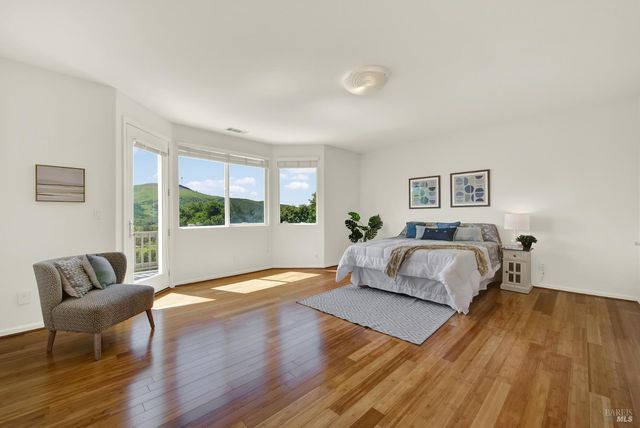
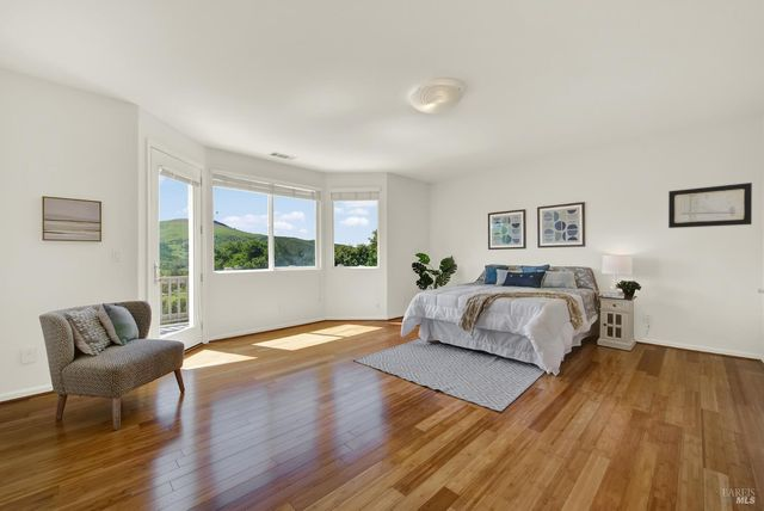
+ wall art [667,181,753,229]
